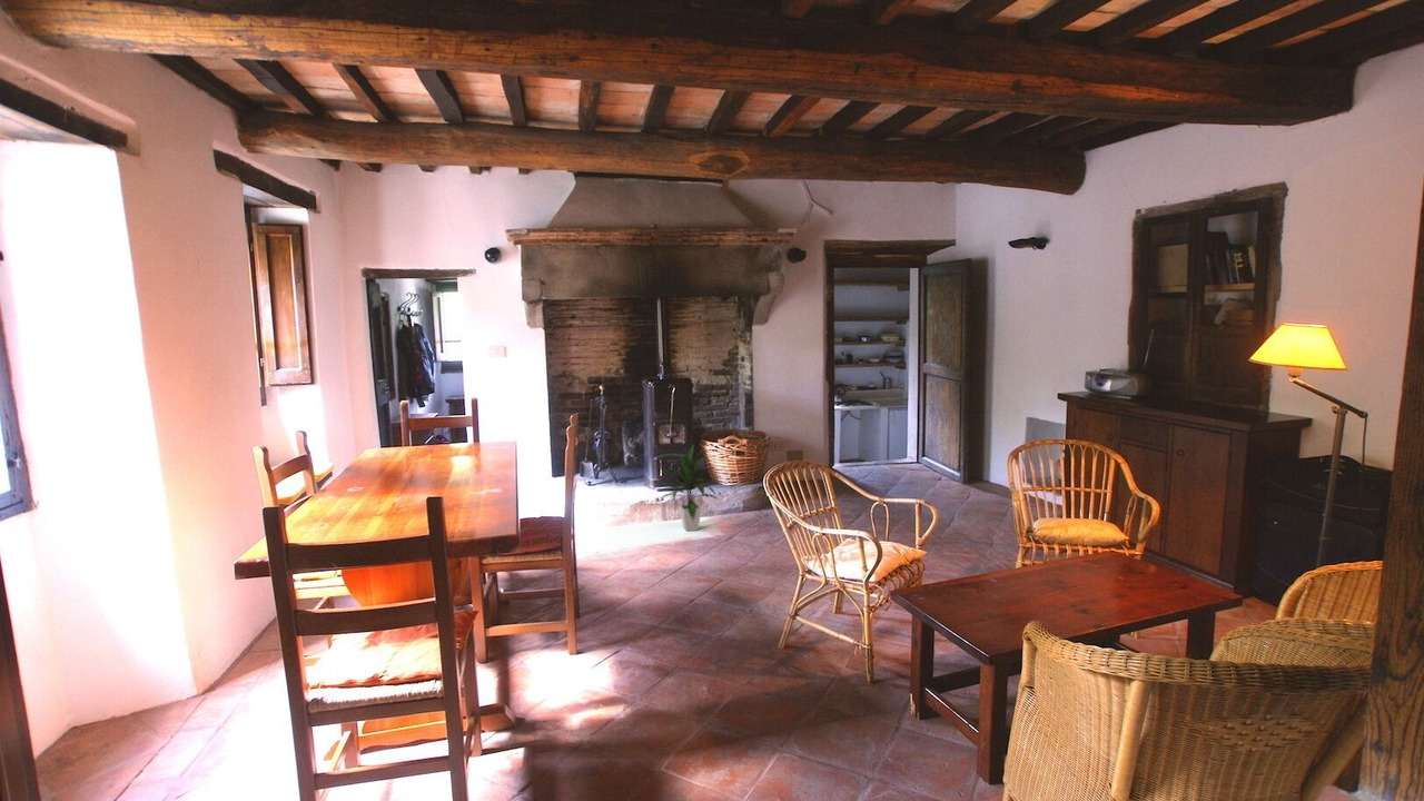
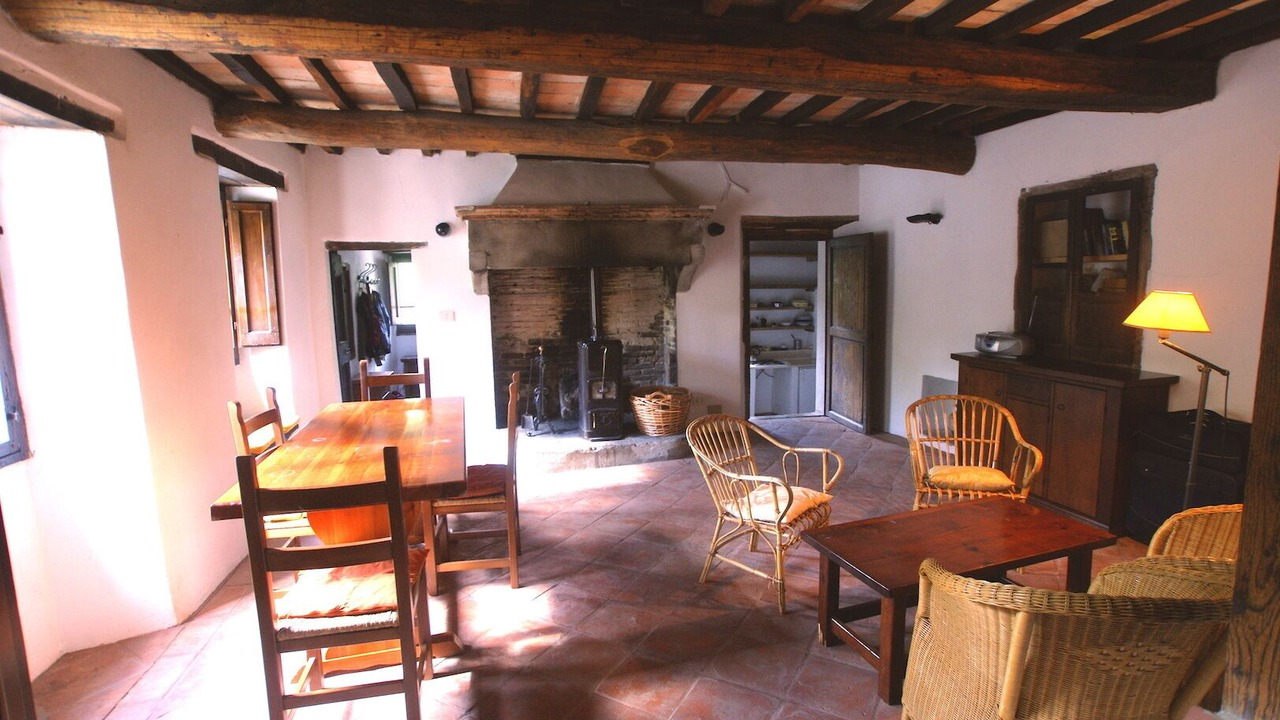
- indoor plant [656,443,720,532]
